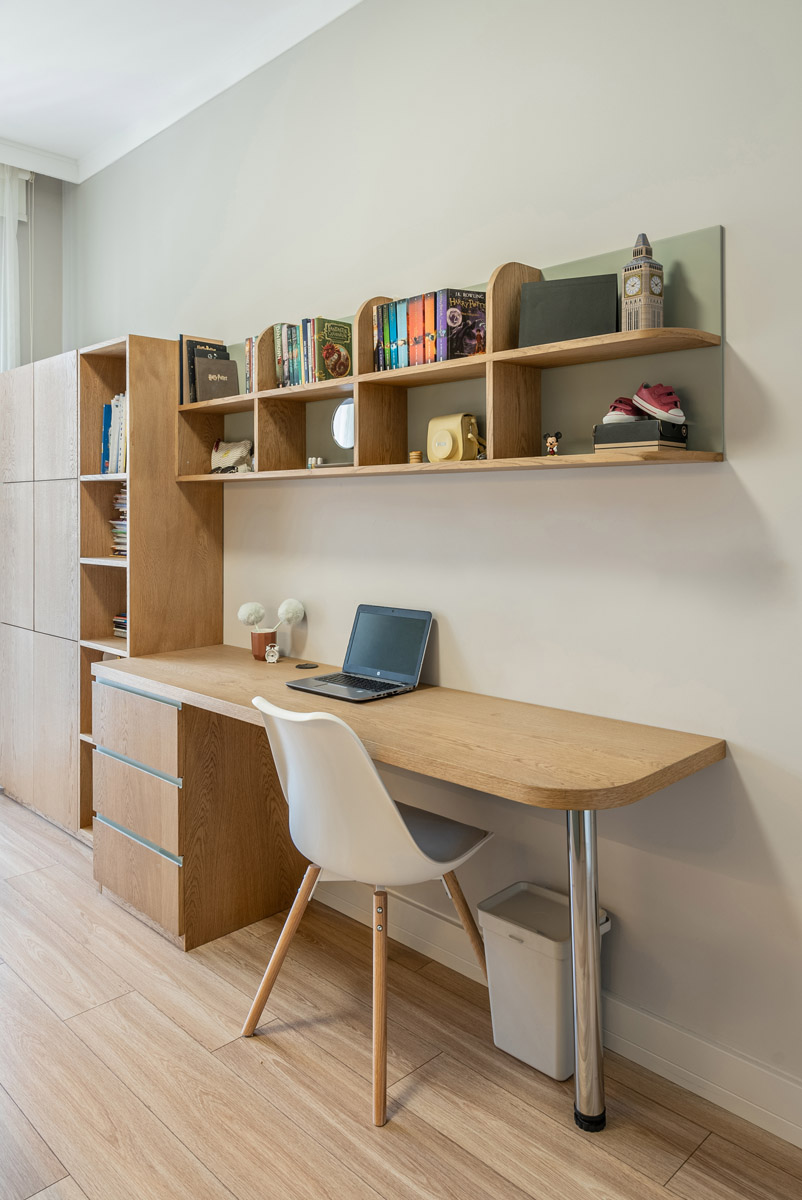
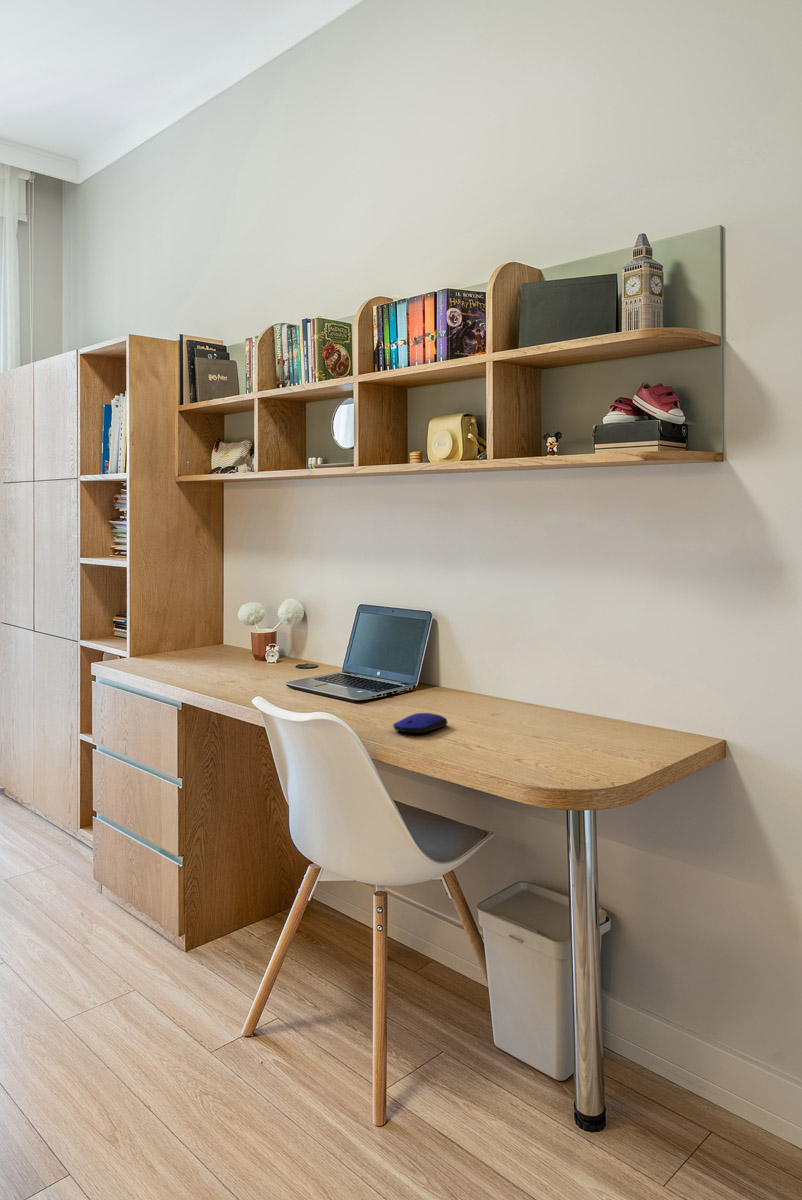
+ computer mouse [392,712,449,734]
